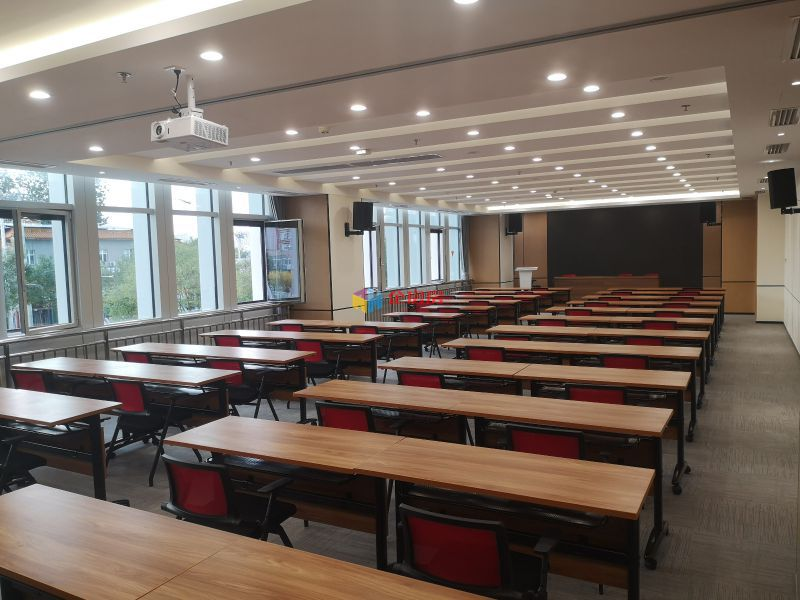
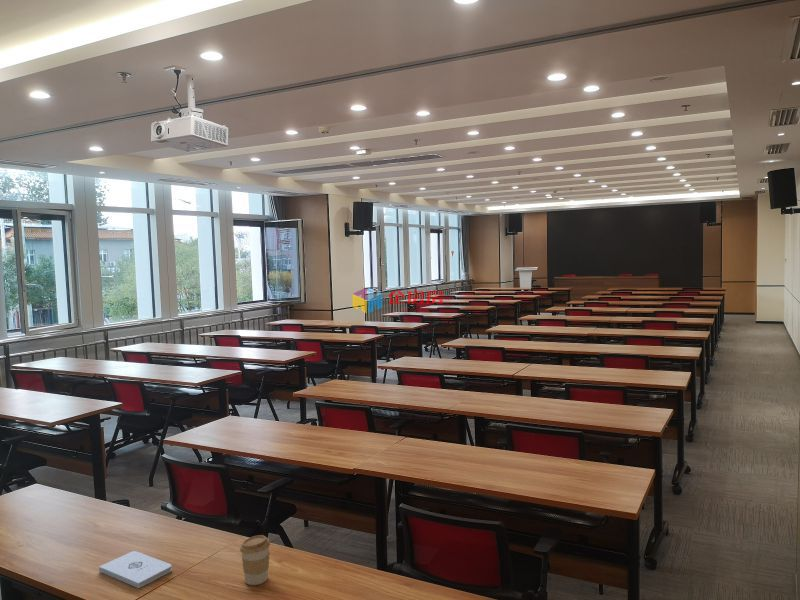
+ coffee cup [239,534,271,586]
+ notepad [98,550,173,589]
